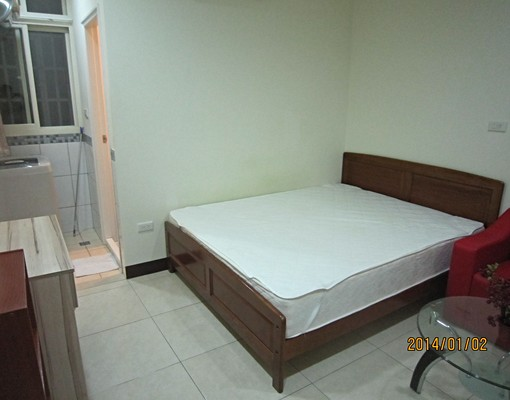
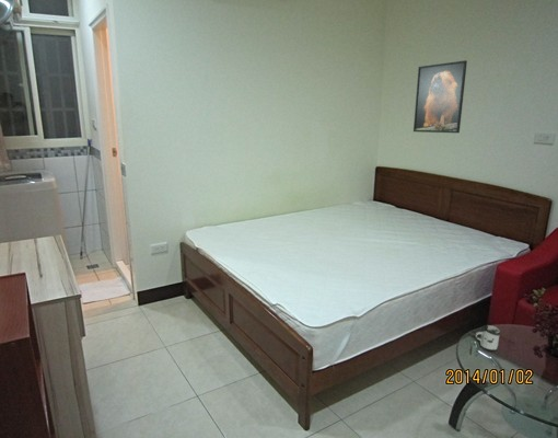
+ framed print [412,59,468,134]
+ cup [475,324,501,351]
